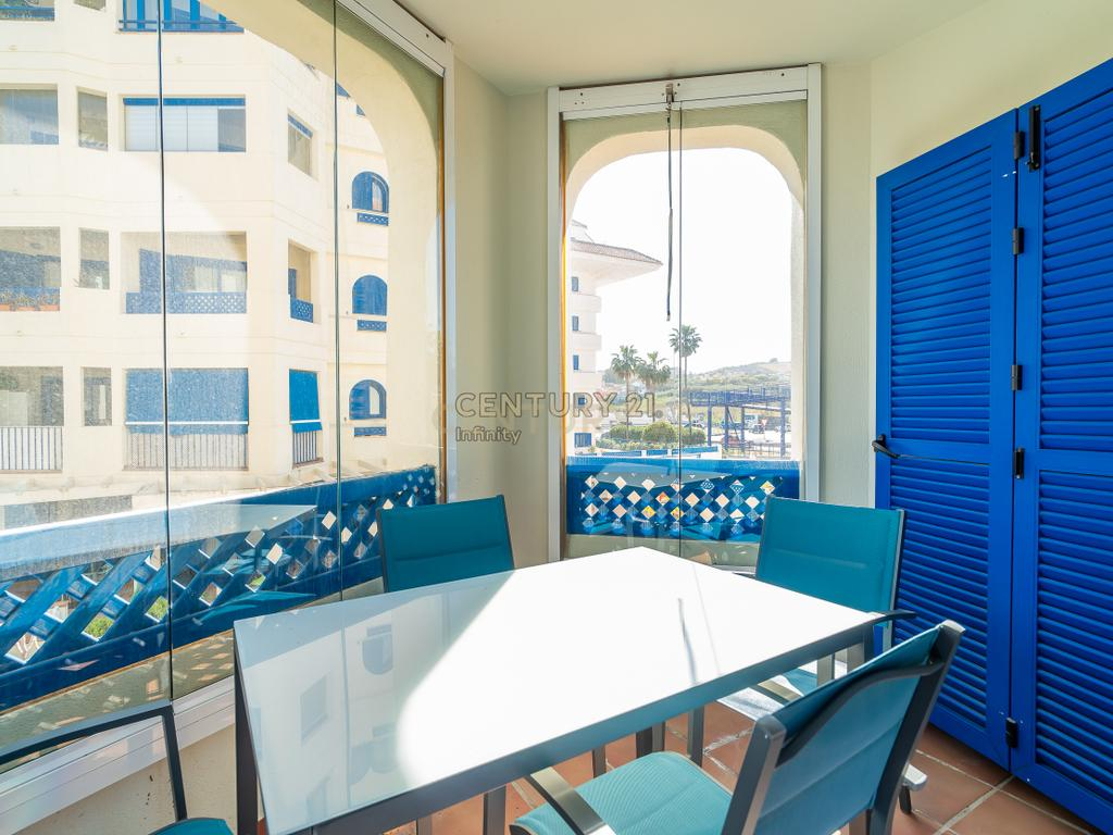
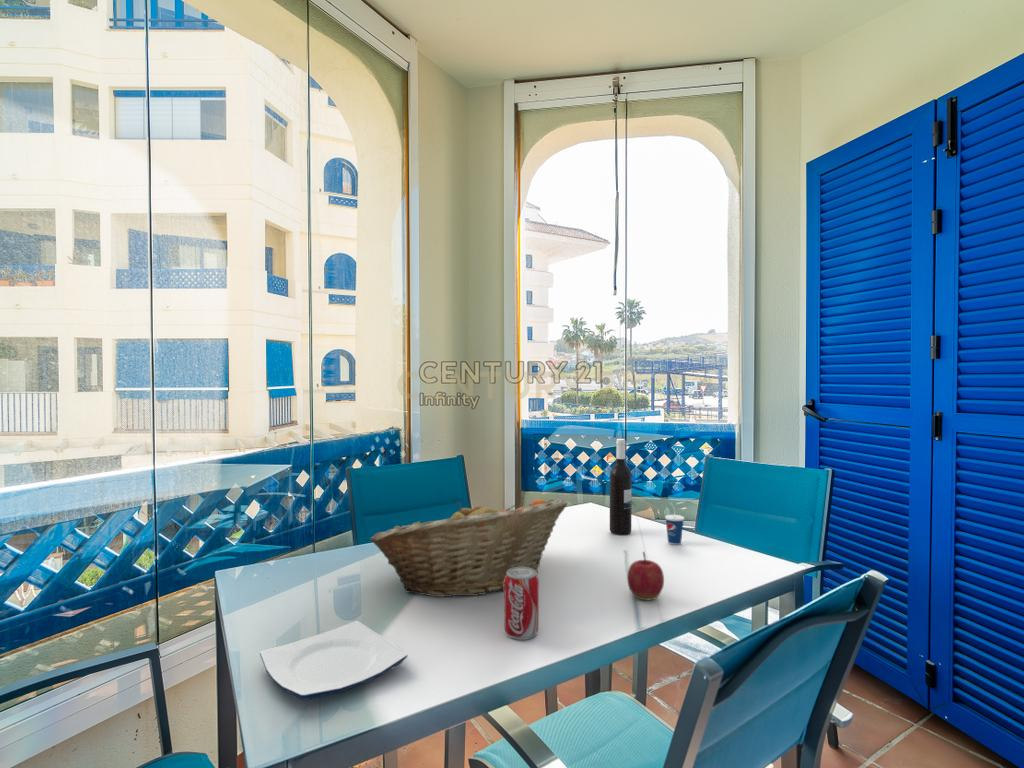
+ beverage can [503,567,540,641]
+ cup [664,501,686,546]
+ plate [259,620,408,701]
+ wine bottle [609,438,633,536]
+ fruit basket [370,498,569,598]
+ apple [626,550,665,601]
